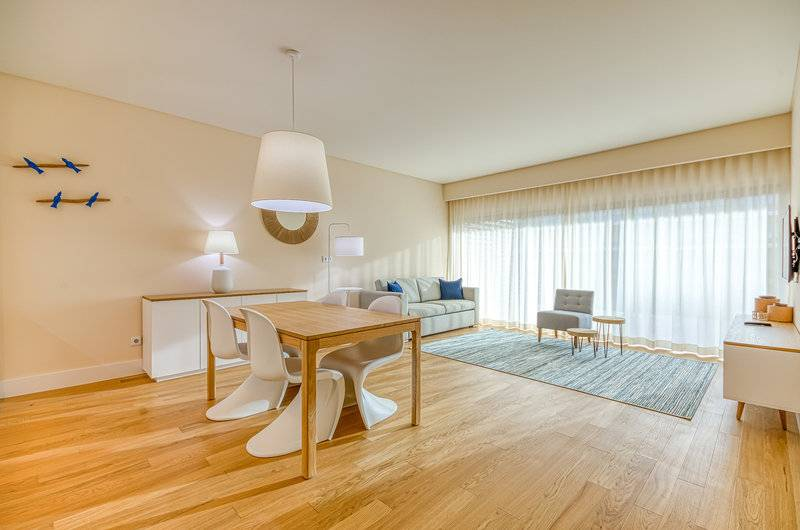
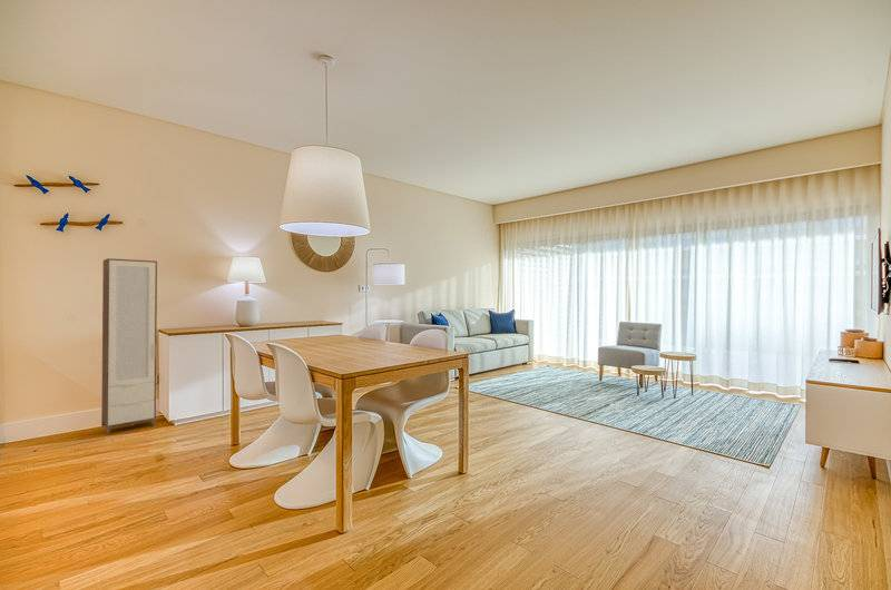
+ cabinet [100,257,158,435]
